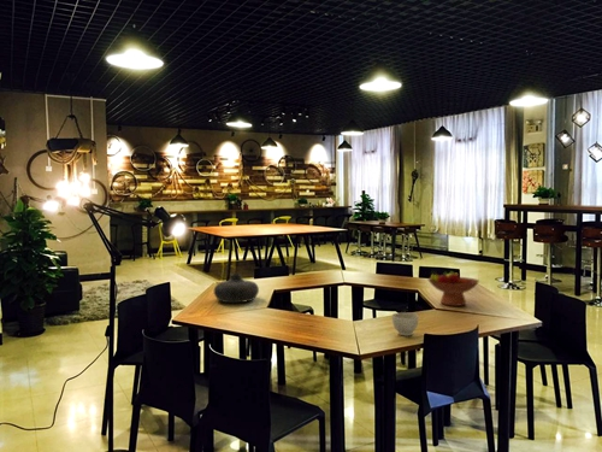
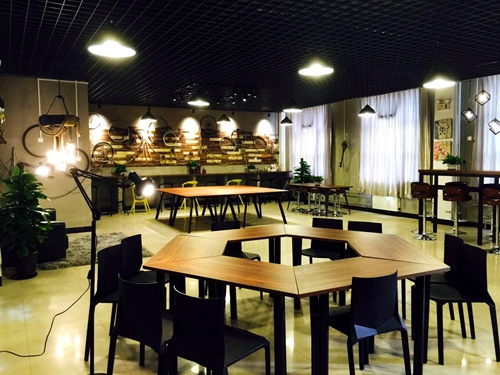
- vase [213,272,260,304]
- bowl [390,311,420,336]
- fruit bowl [426,270,480,307]
